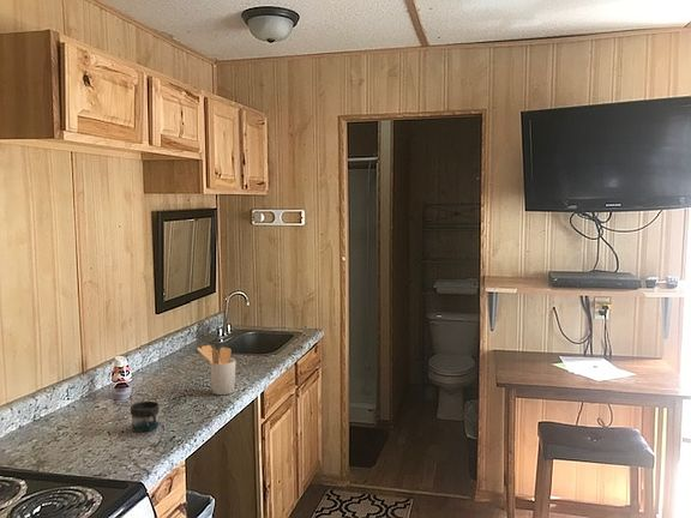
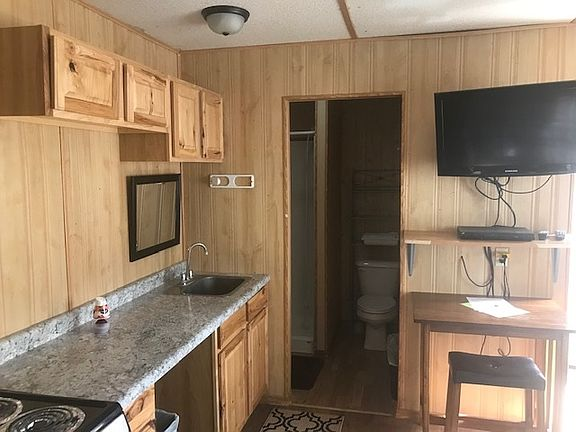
- mug [130,400,160,433]
- utensil holder [196,344,238,396]
